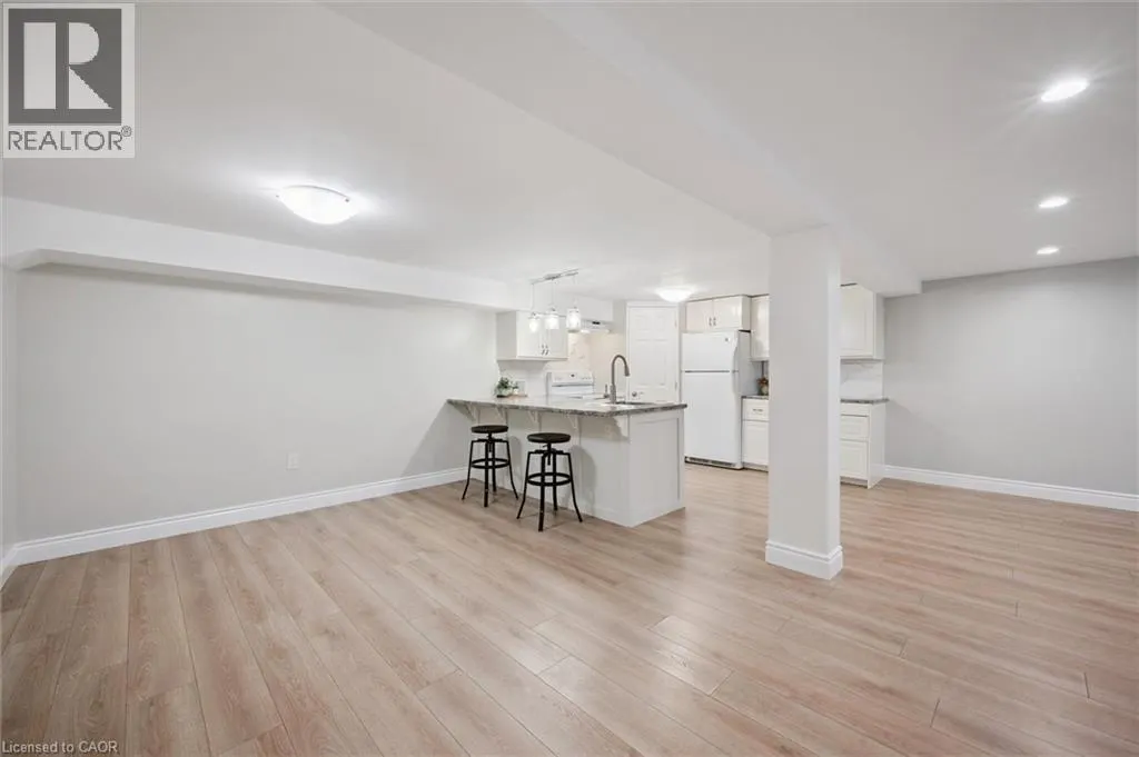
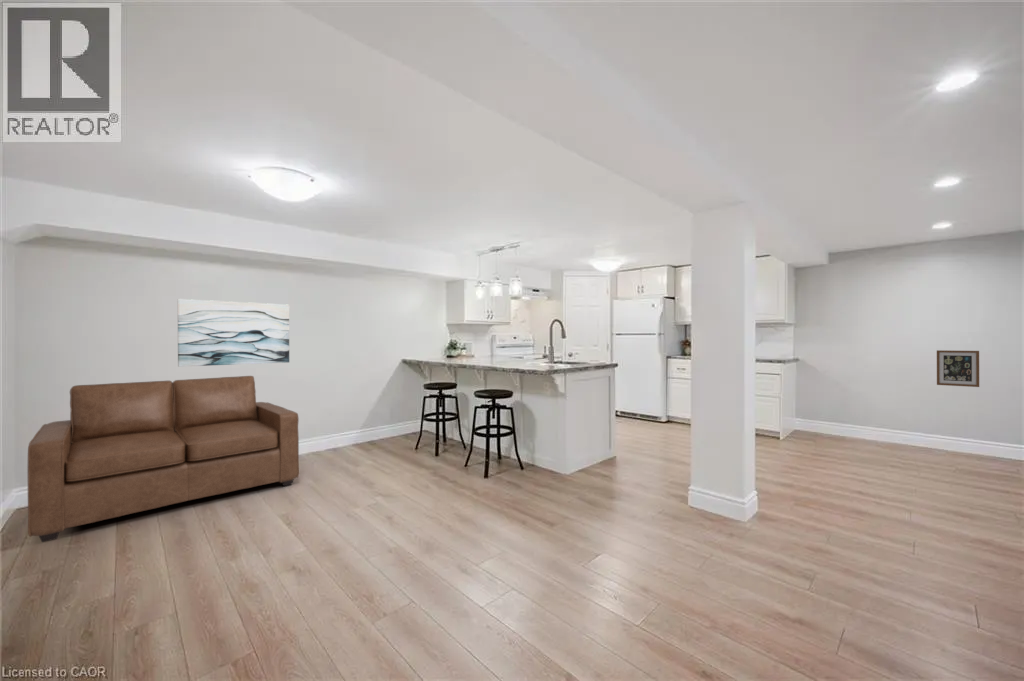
+ wall art [936,349,980,388]
+ wall art [177,298,290,368]
+ sofa [26,375,300,543]
